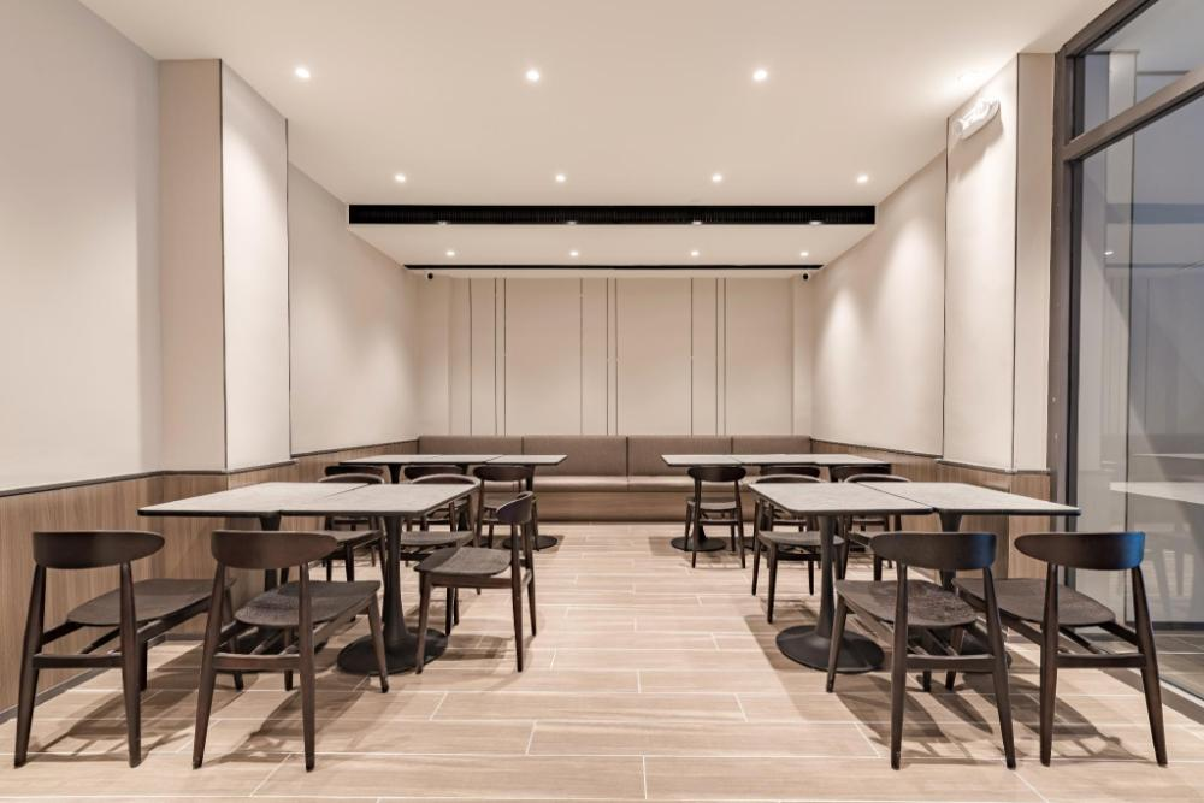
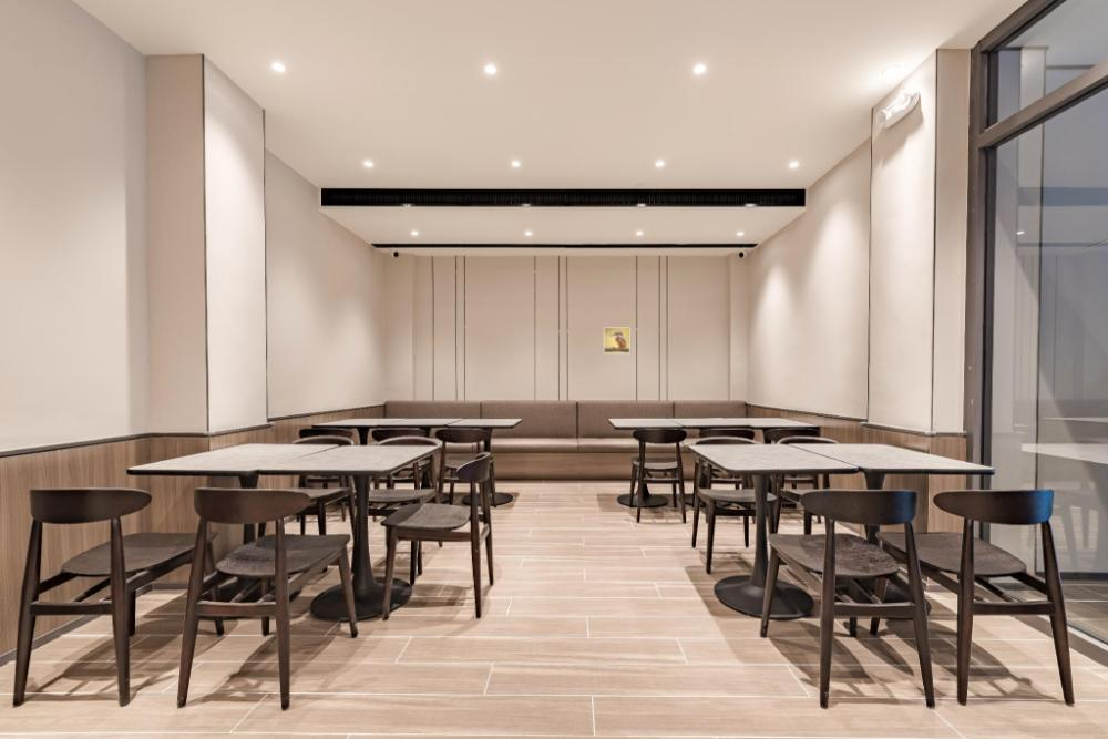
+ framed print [603,327,630,355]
